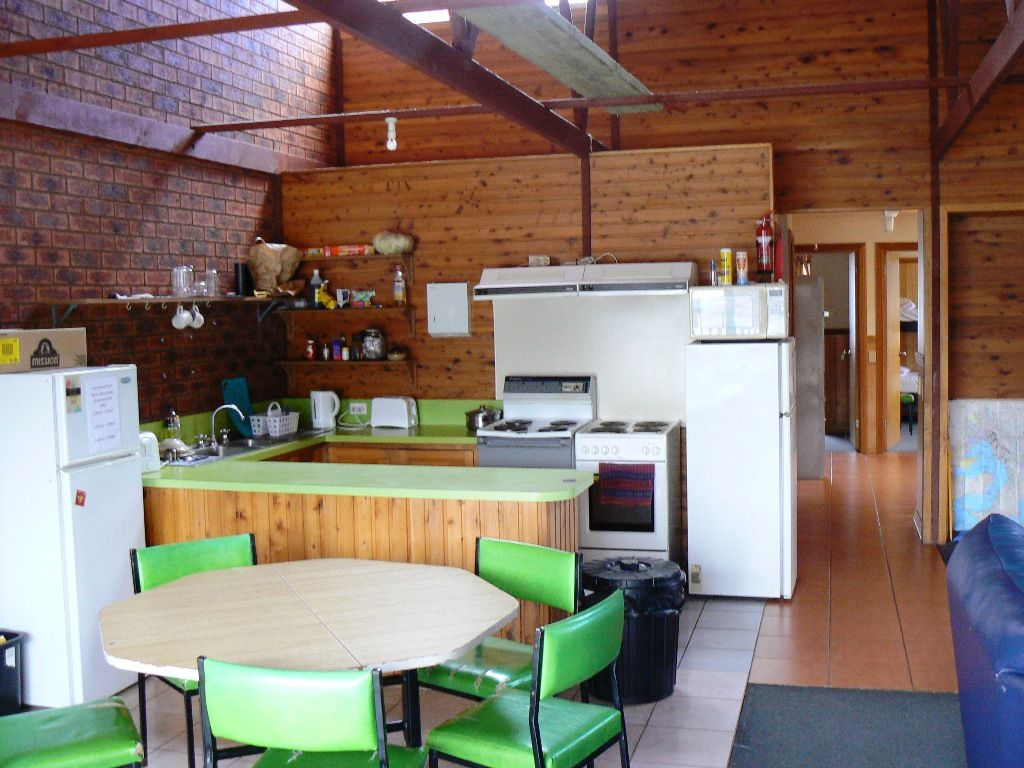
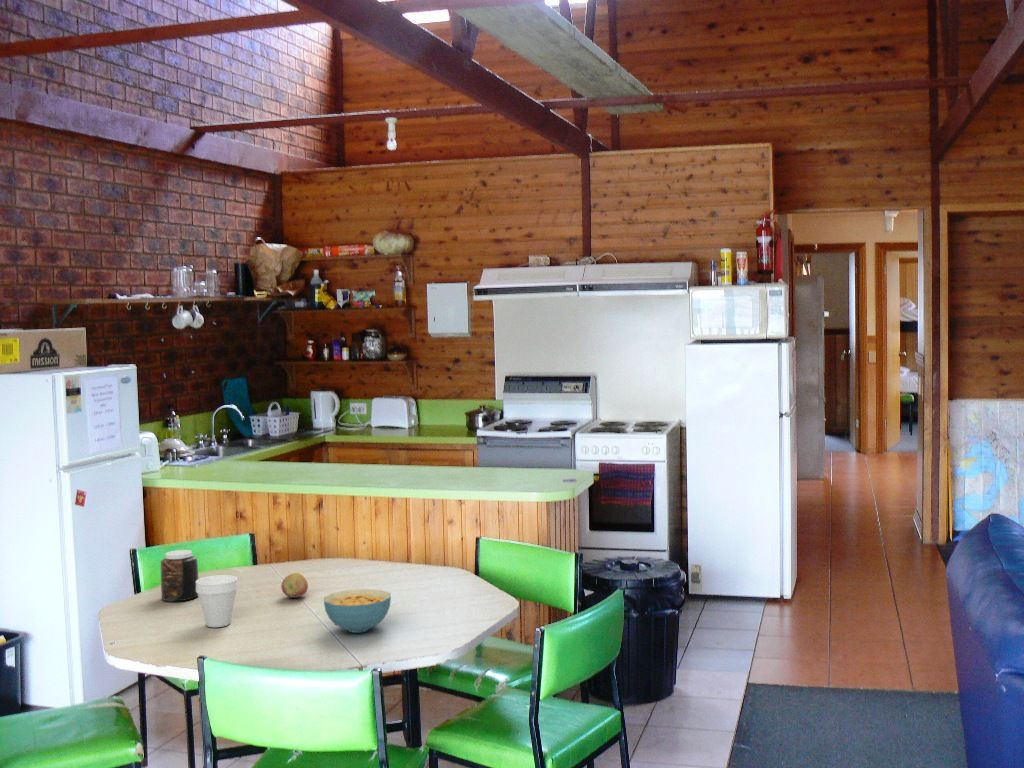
+ cup [196,574,239,628]
+ jar [160,549,199,602]
+ cereal bowl [323,588,392,634]
+ fruit [280,572,309,599]
